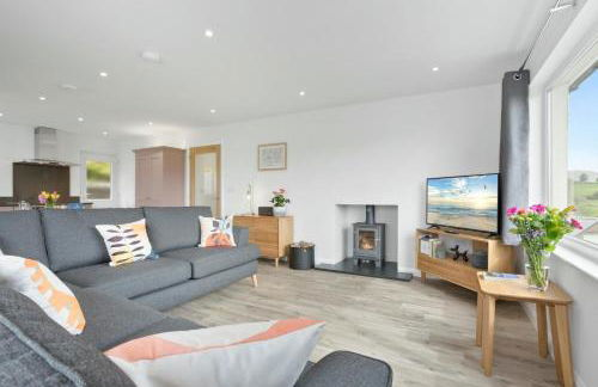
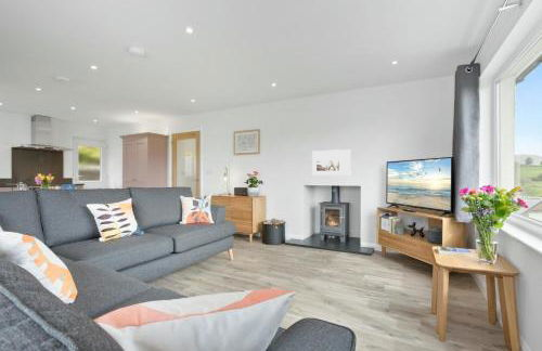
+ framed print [311,148,352,177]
